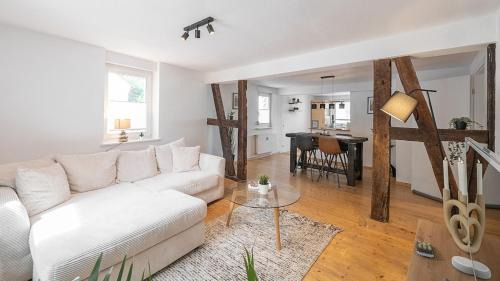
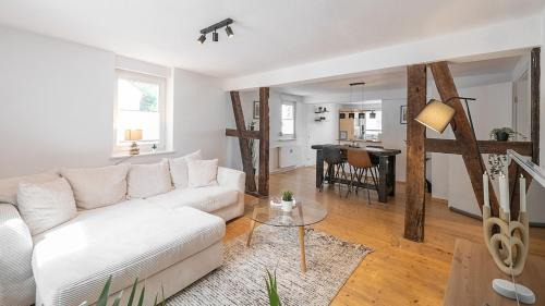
- remote control [415,240,435,258]
